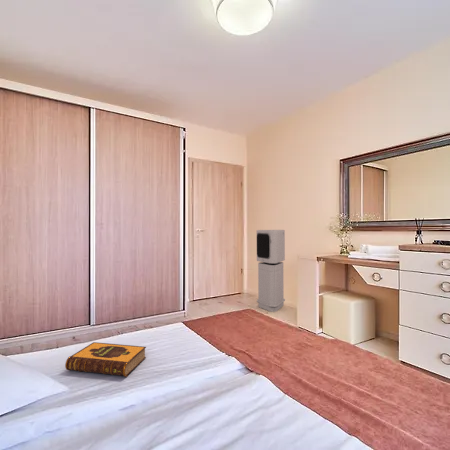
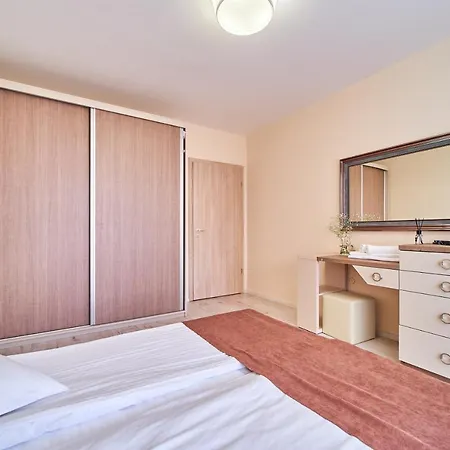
- hardback book [64,341,147,378]
- air purifier [256,229,286,313]
